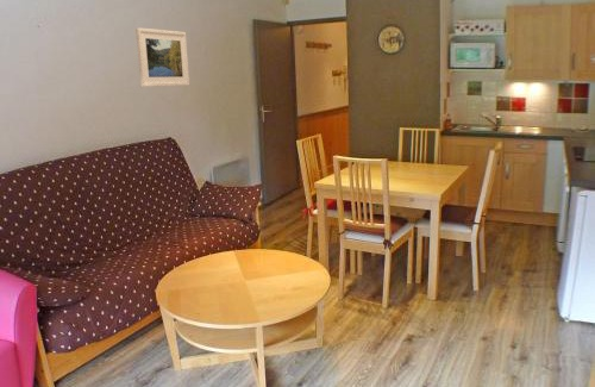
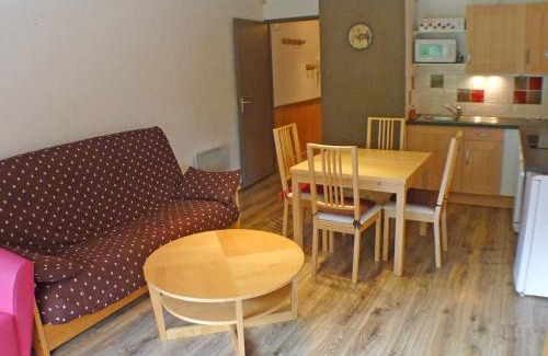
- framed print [134,26,190,88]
